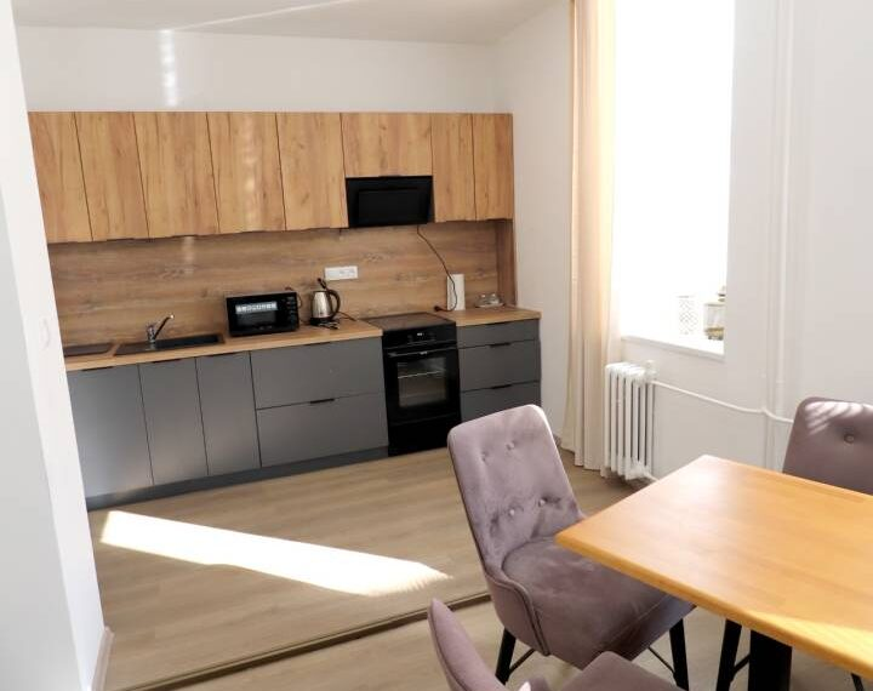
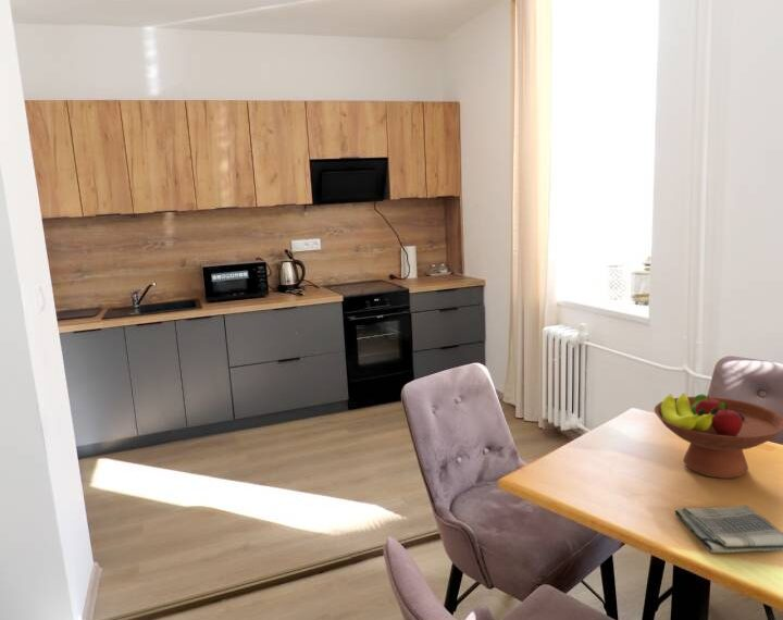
+ fruit bowl [654,393,783,480]
+ dish towel [673,504,783,554]
